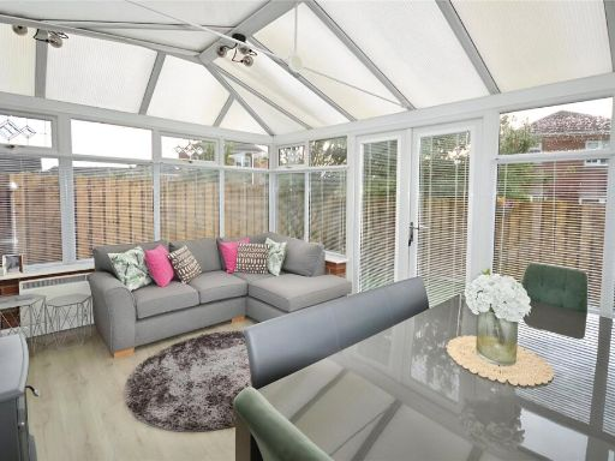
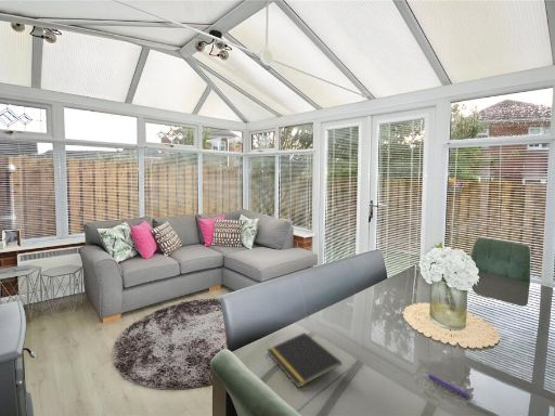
+ notepad [266,332,343,389]
+ pen [426,373,474,400]
